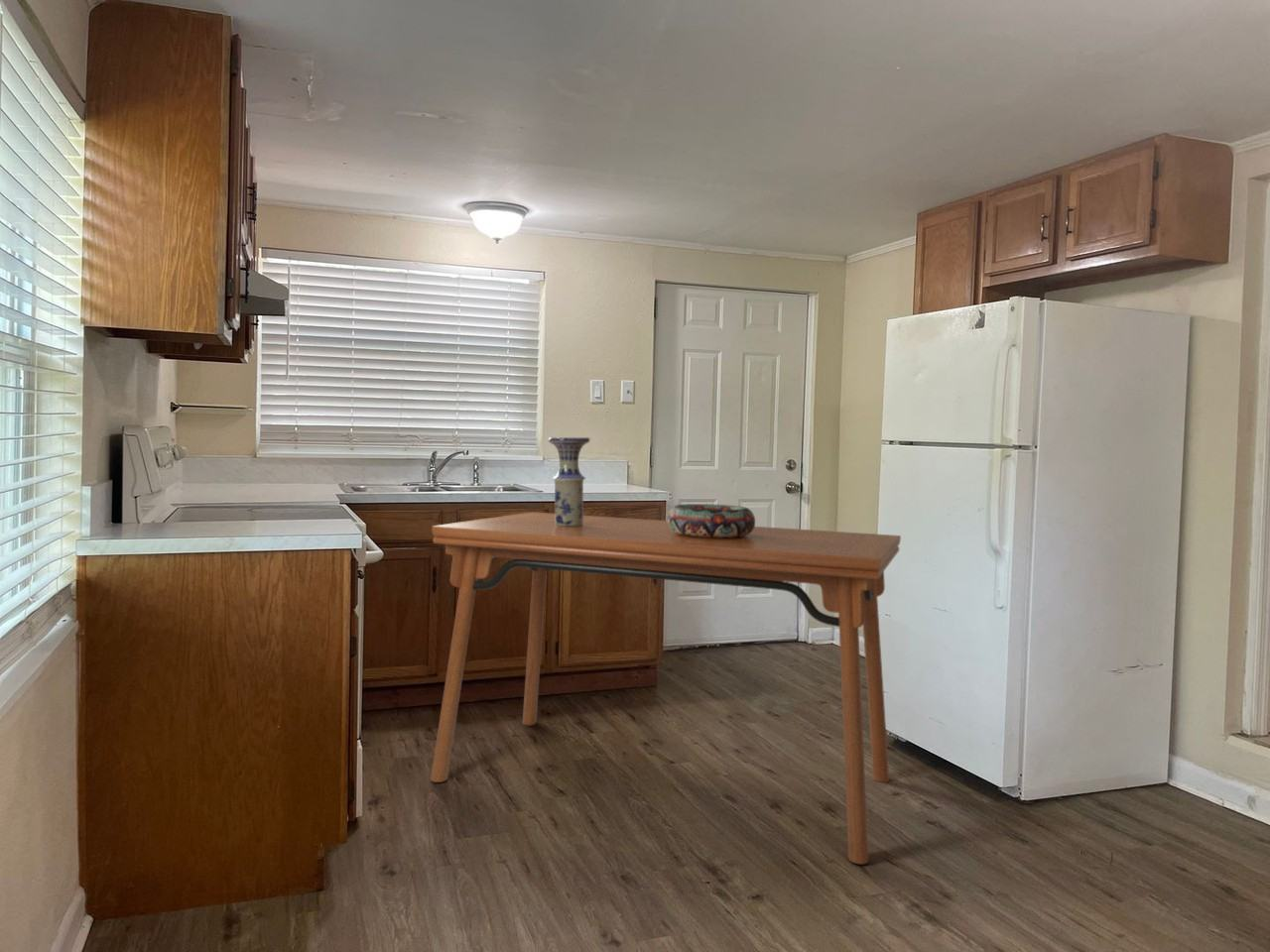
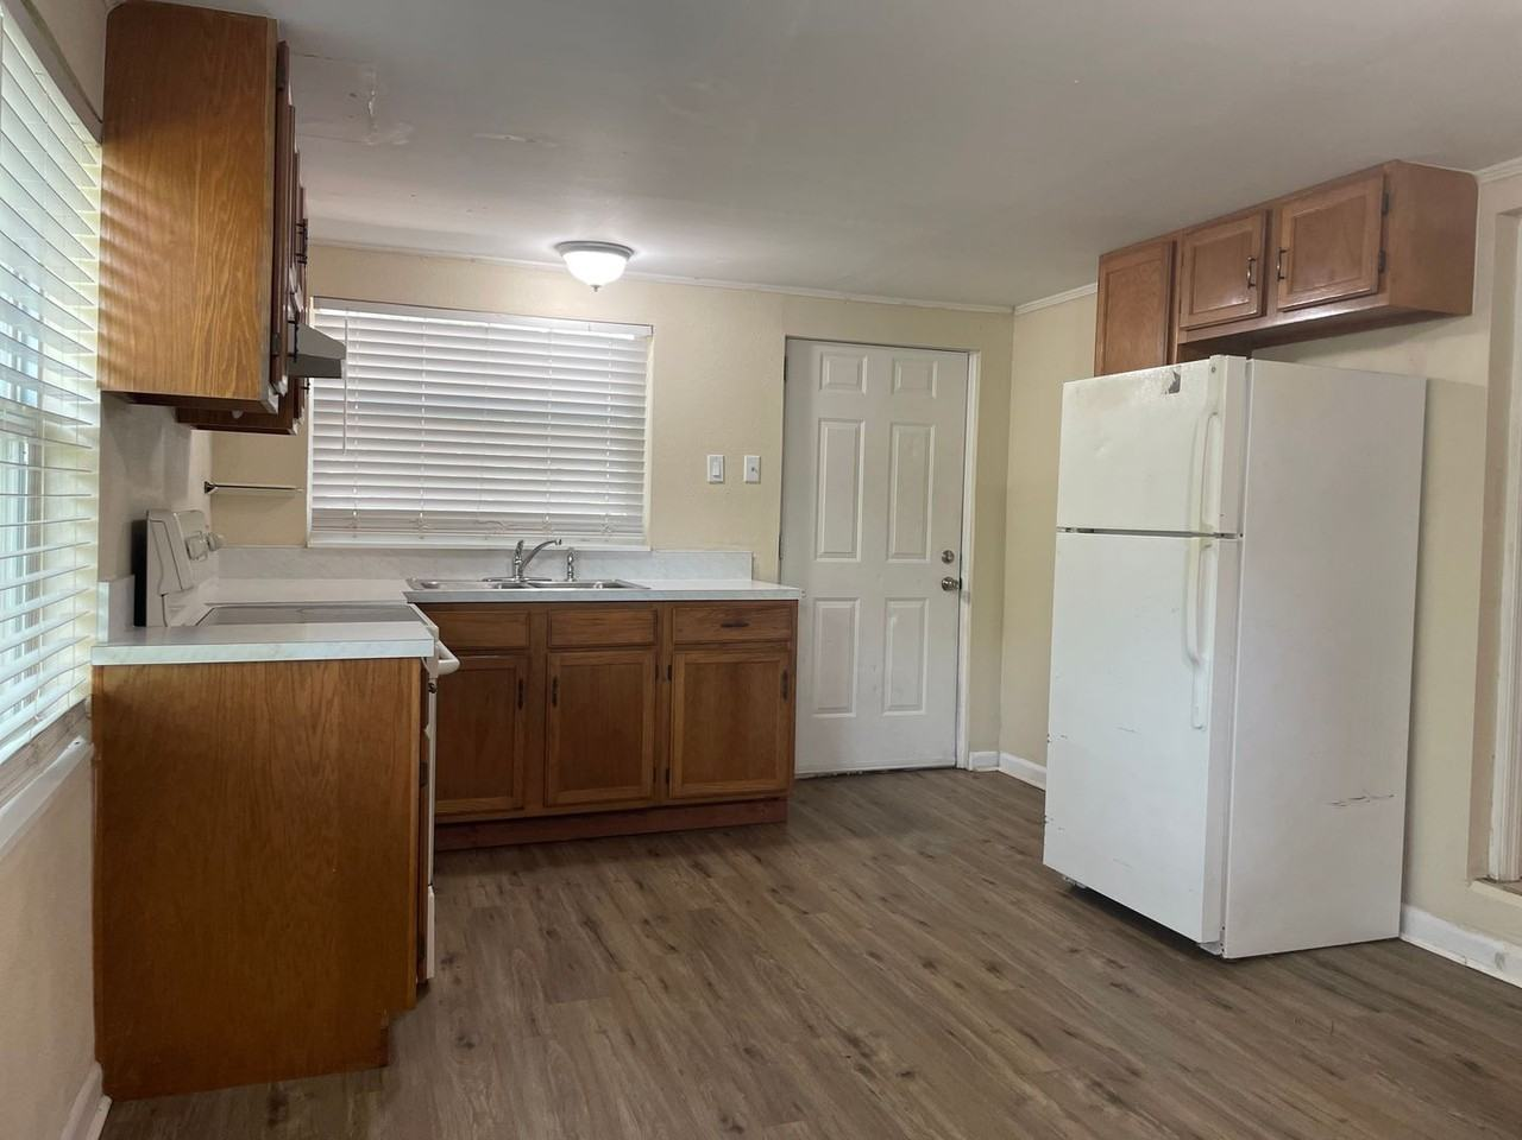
- dining table [430,511,902,865]
- vase [547,436,591,526]
- decorative bowl [667,503,756,538]
